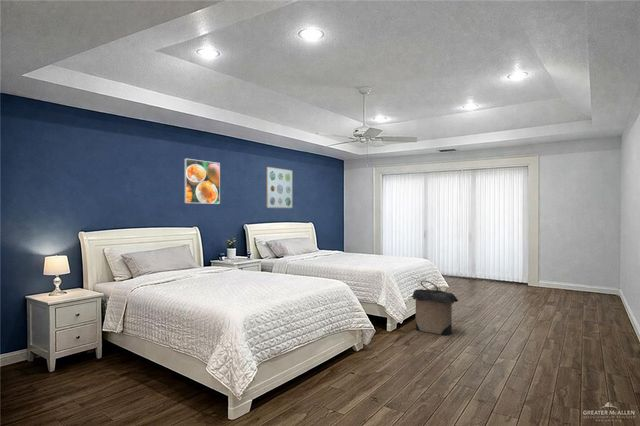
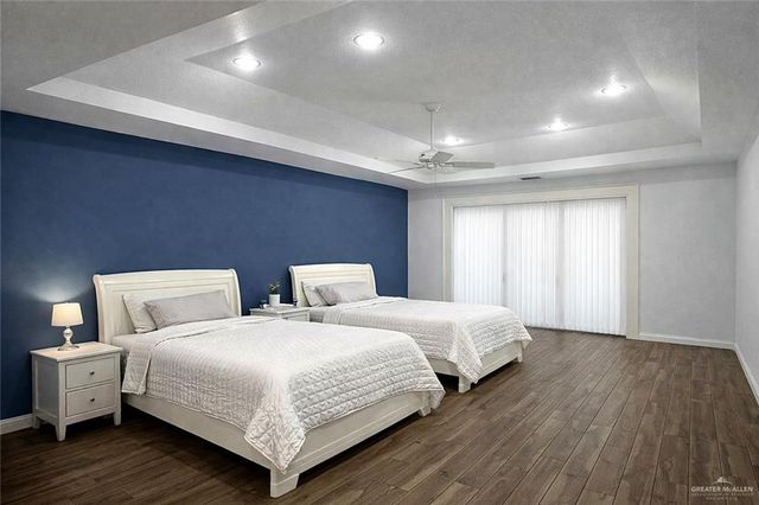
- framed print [183,158,221,205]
- laundry hamper [410,279,459,336]
- wall art [266,166,294,209]
